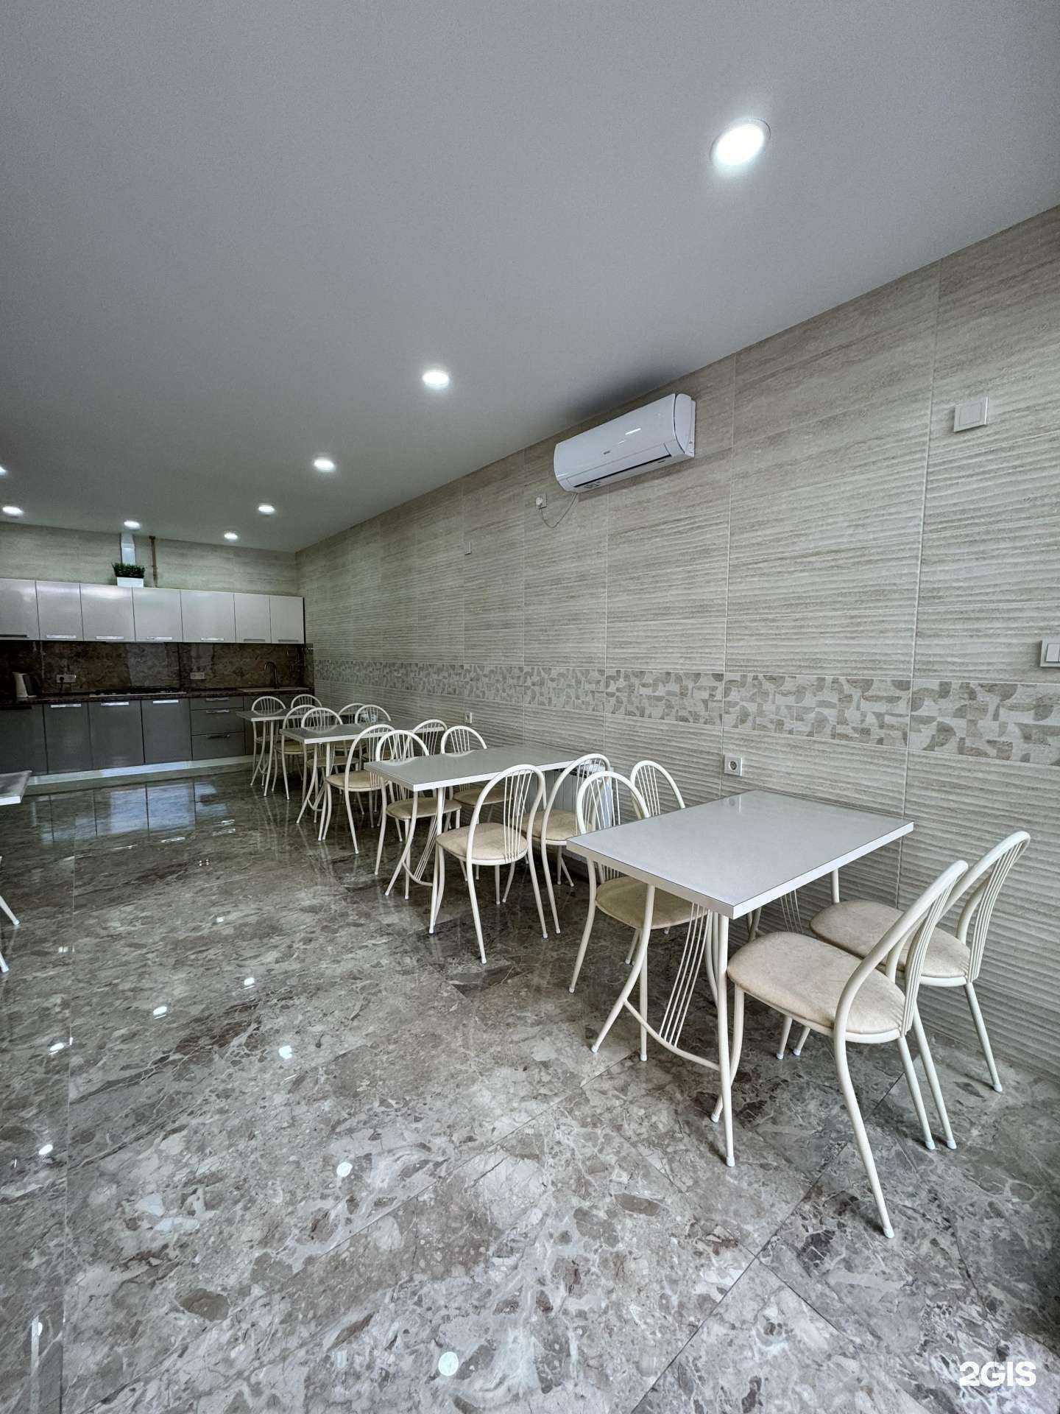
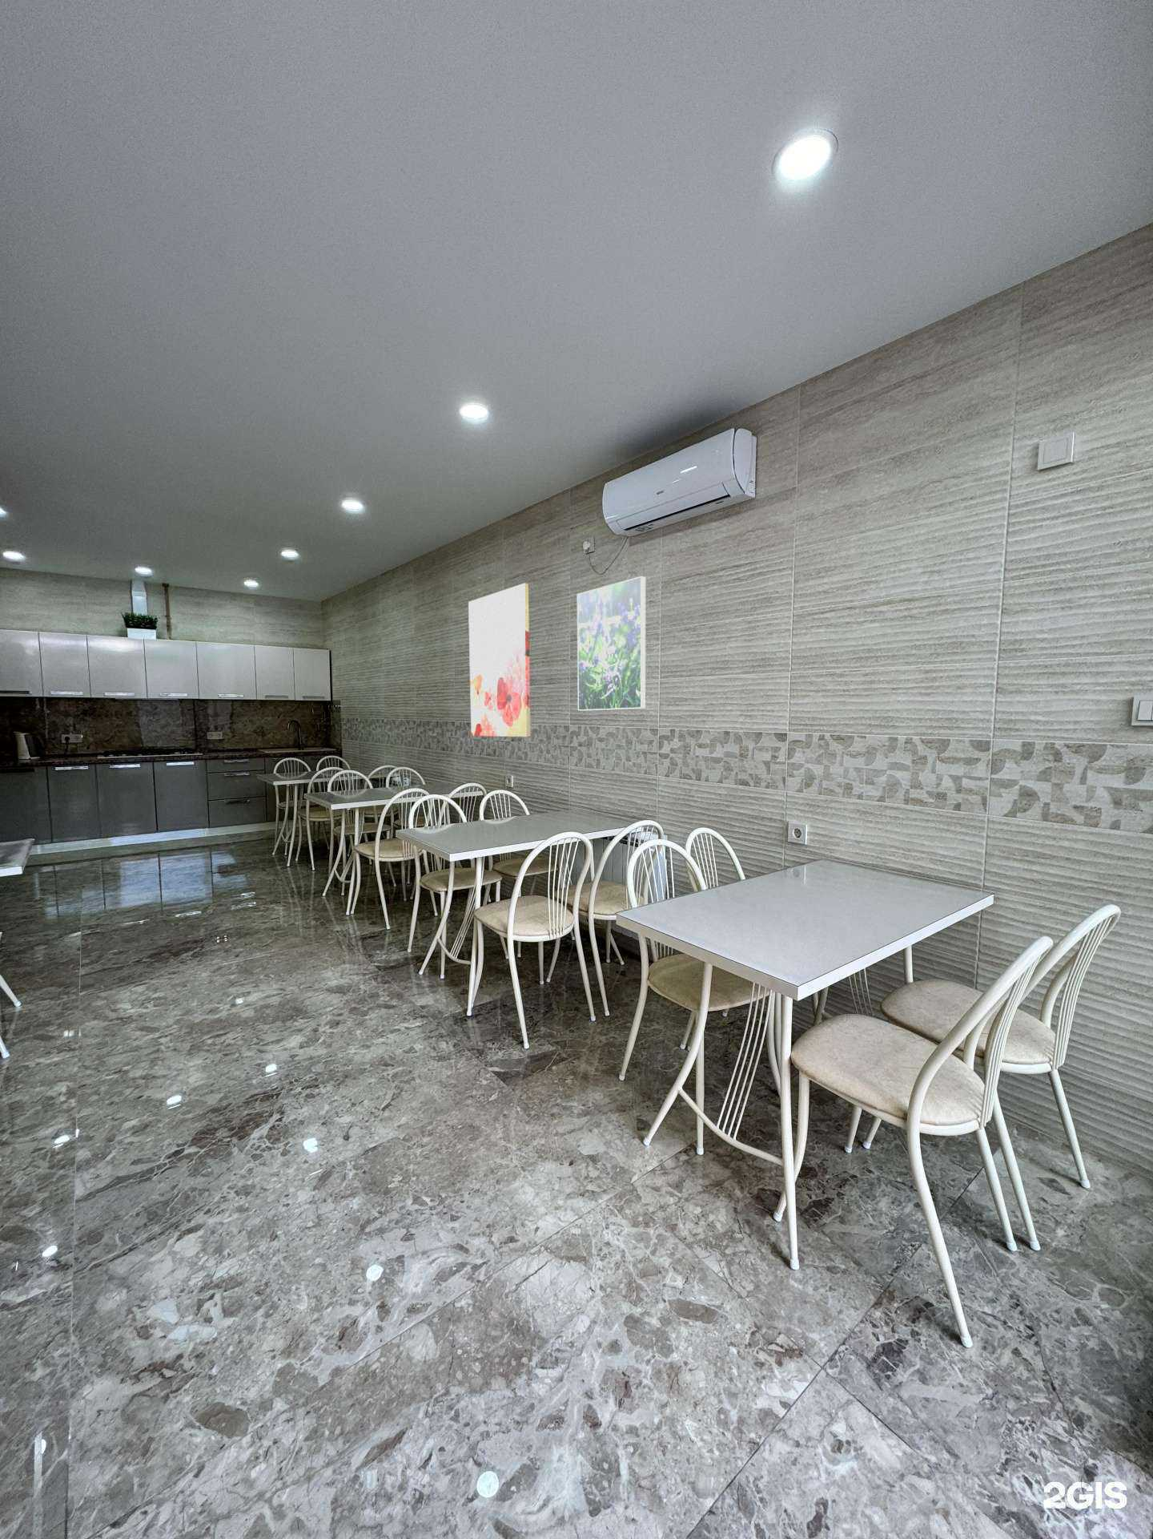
+ wall art [467,582,530,738]
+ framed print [576,576,647,711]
